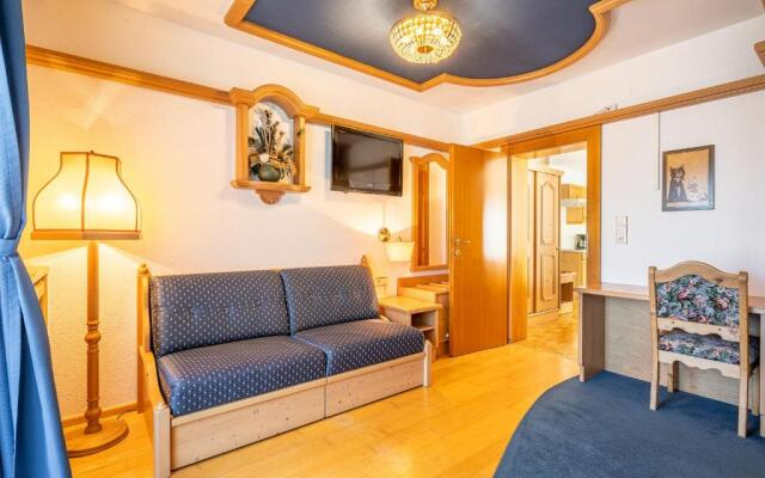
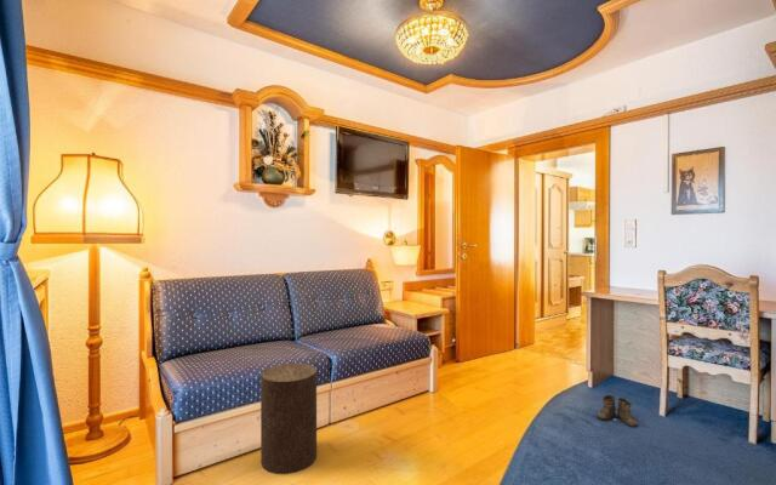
+ boots [595,393,639,428]
+ stool [259,363,318,475]
